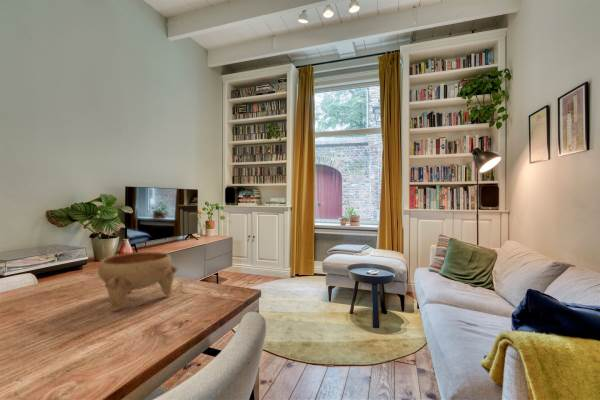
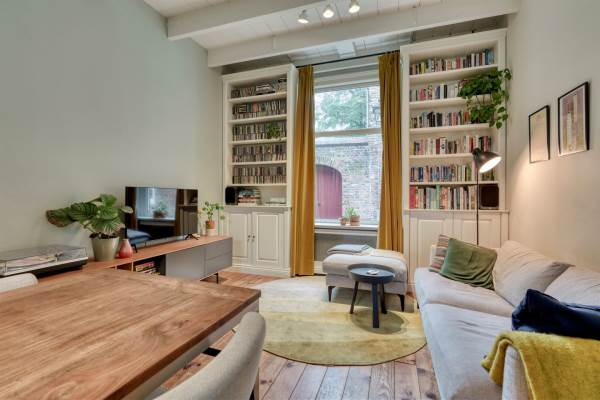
- bowl [97,251,178,312]
